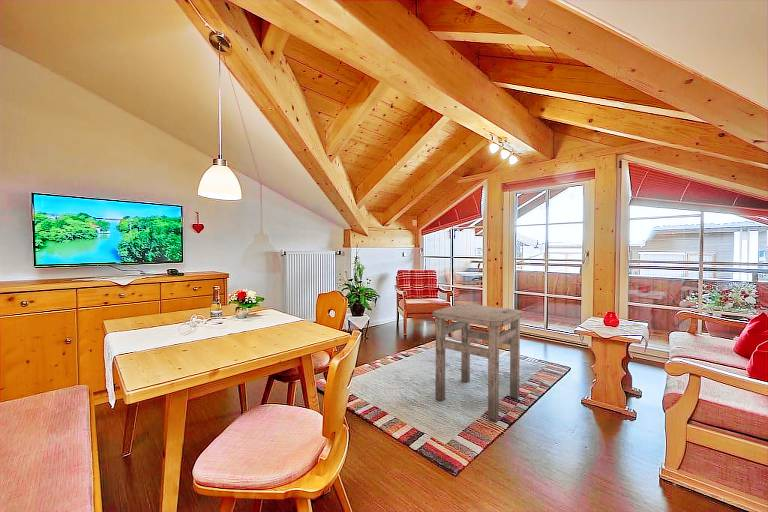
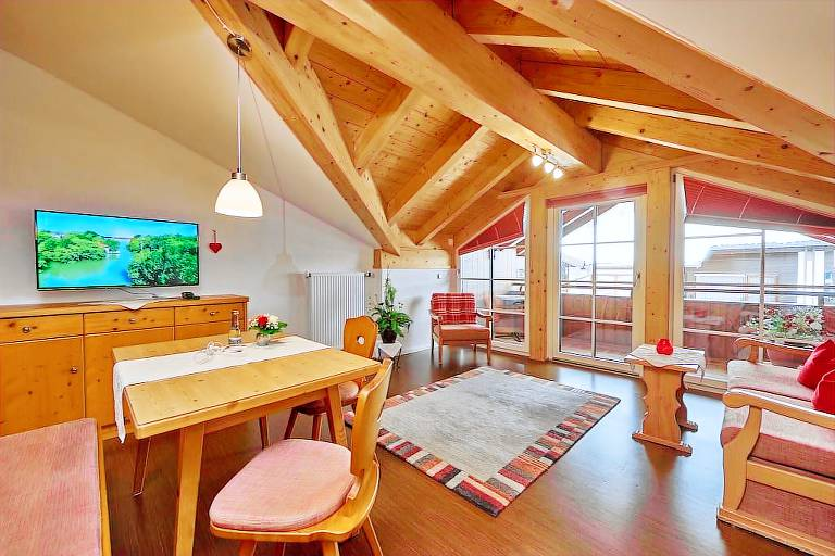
- side table [432,303,525,421]
